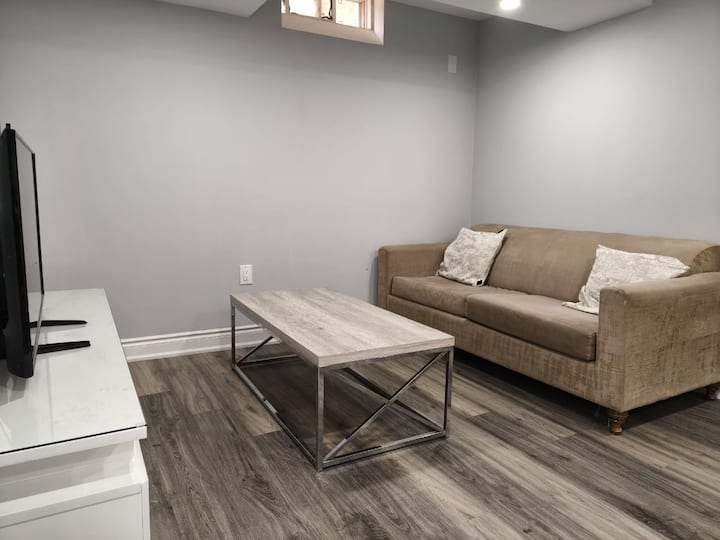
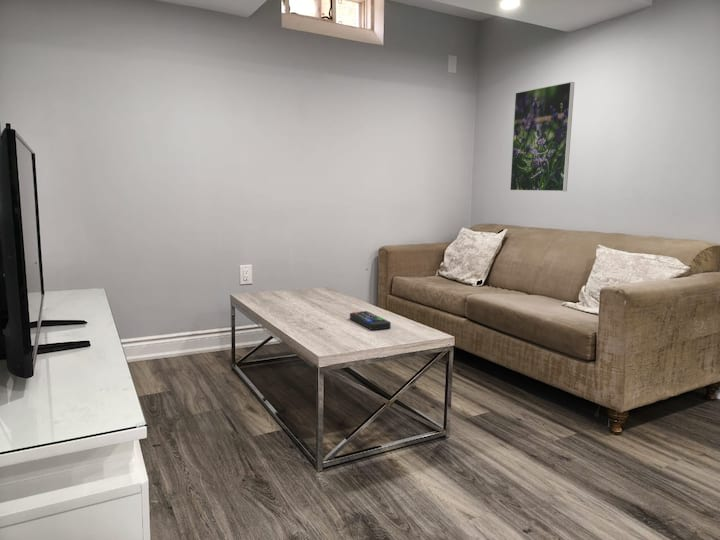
+ remote control [349,310,392,331]
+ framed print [509,81,575,192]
